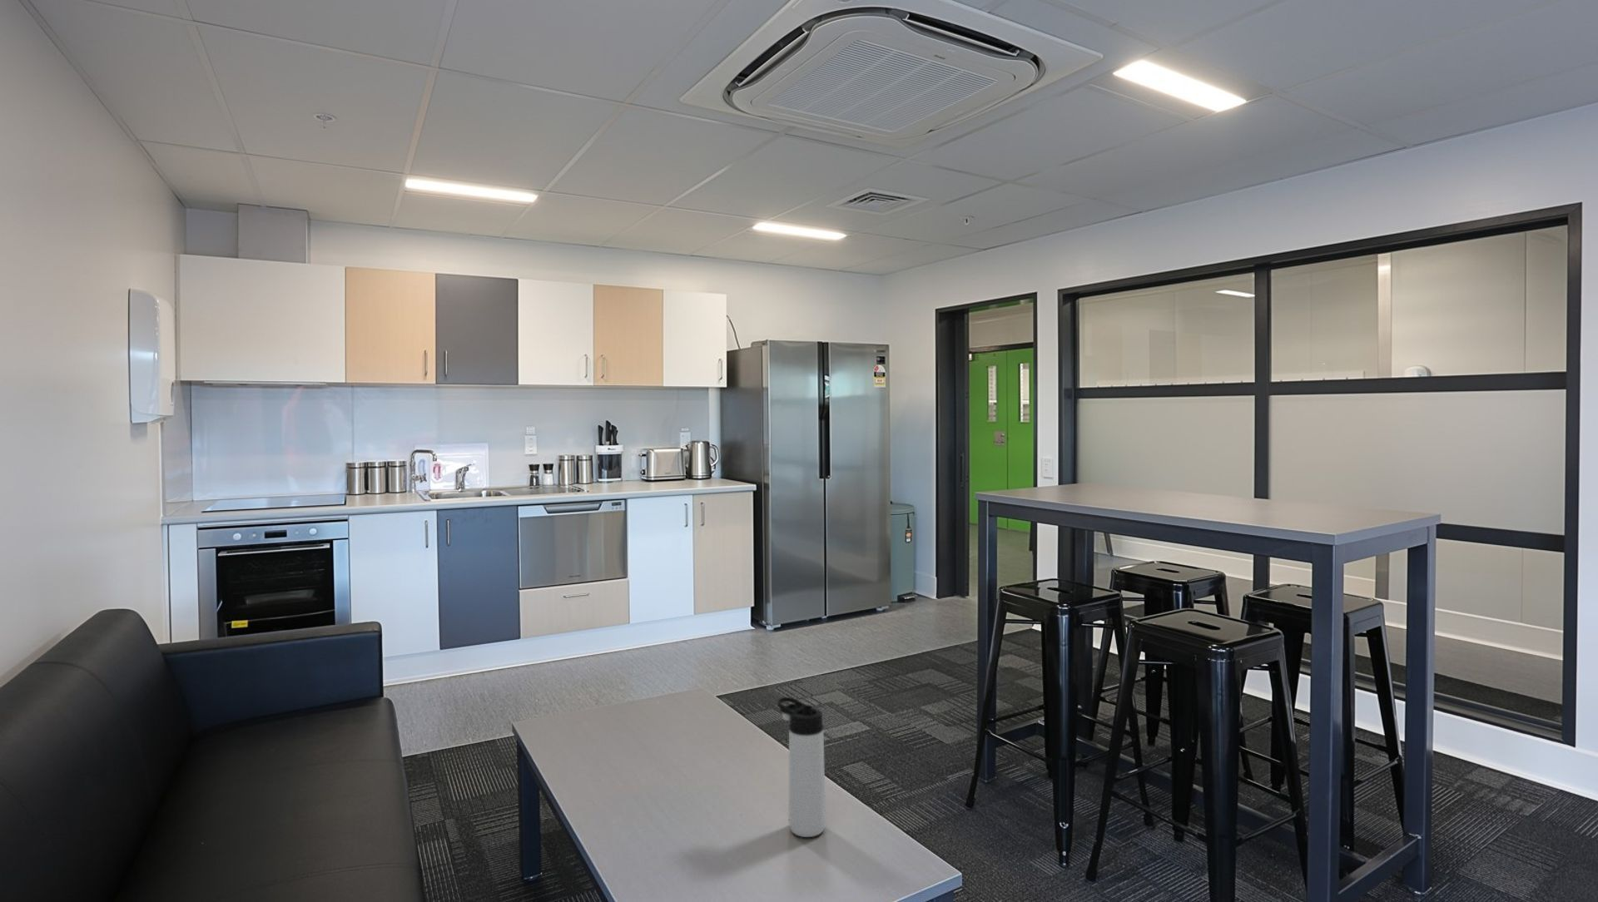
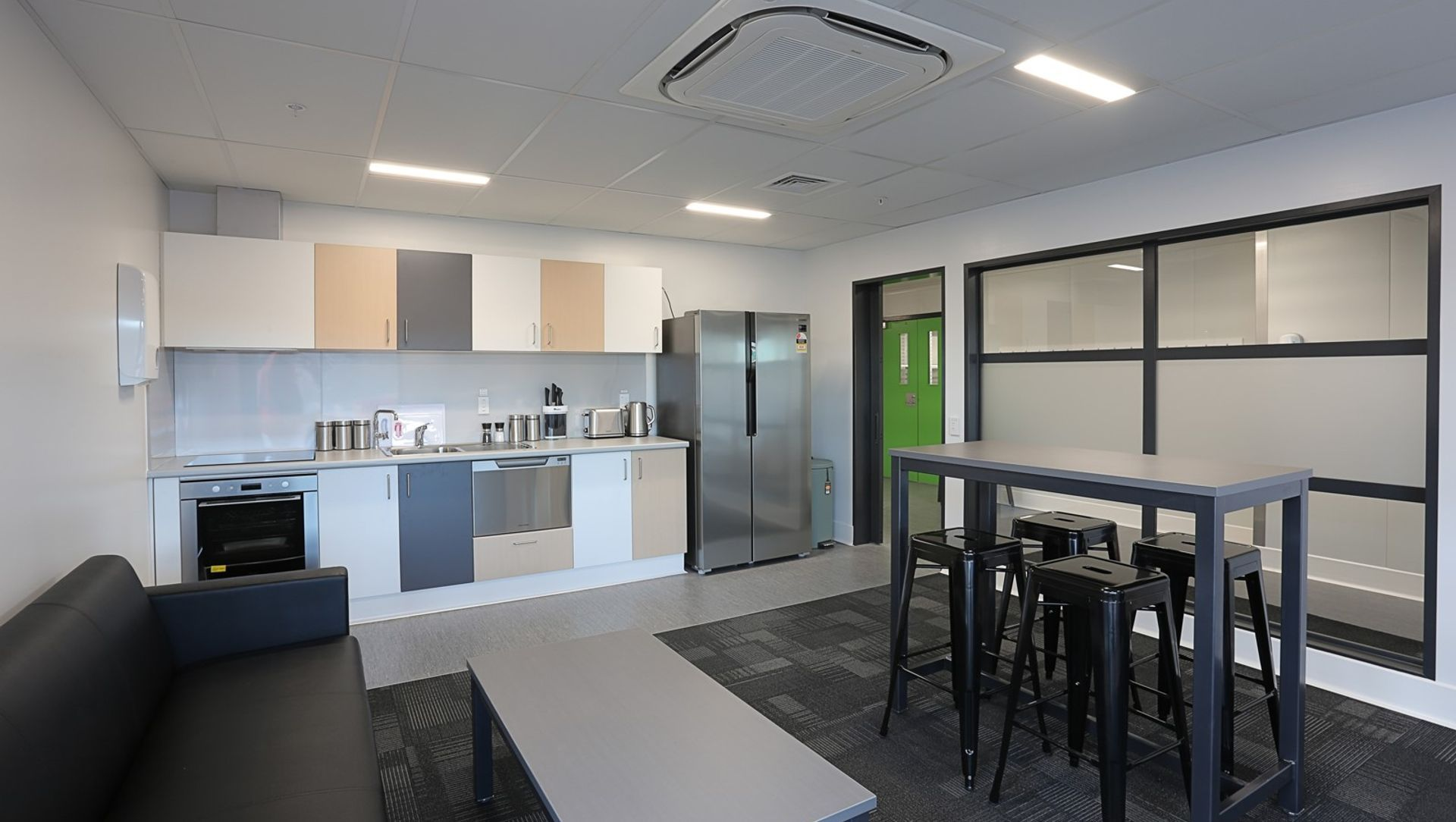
- thermos bottle [777,697,826,838]
